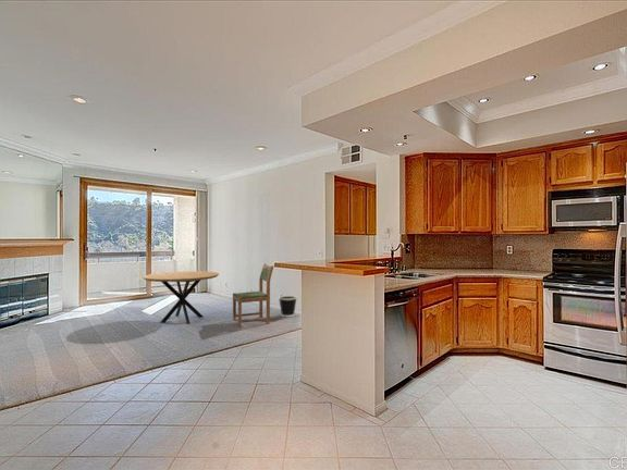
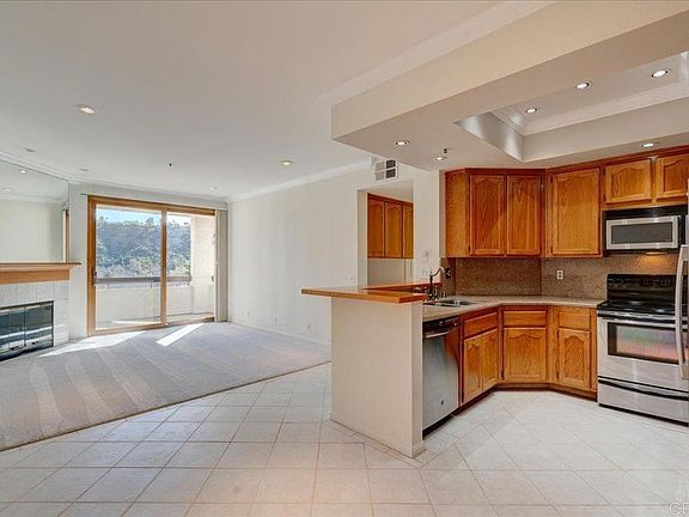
- dining table [142,270,220,324]
- dining chair [232,263,274,327]
- wastebasket [278,295,298,318]
